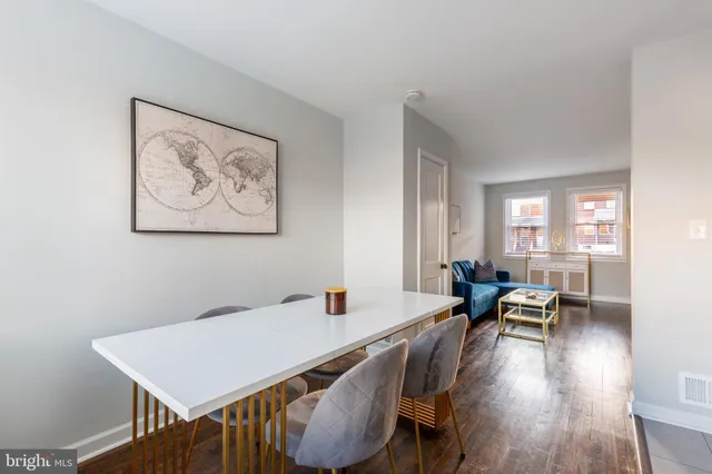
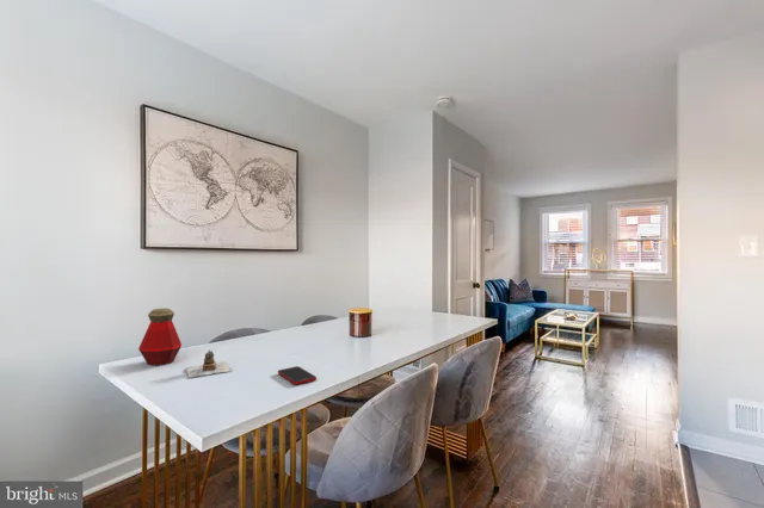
+ teapot [185,349,234,378]
+ cell phone [277,365,318,386]
+ bottle [137,308,183,366]
